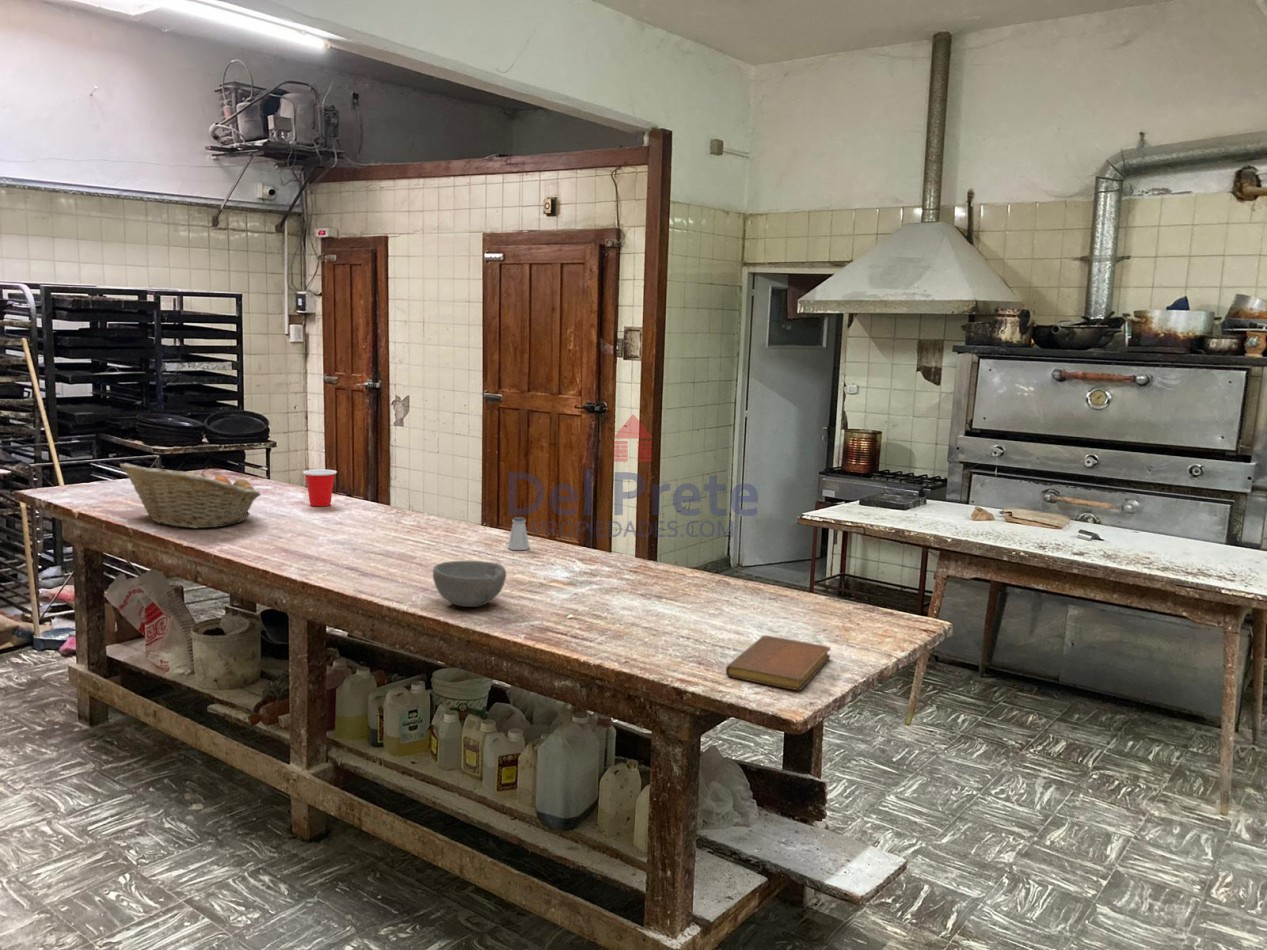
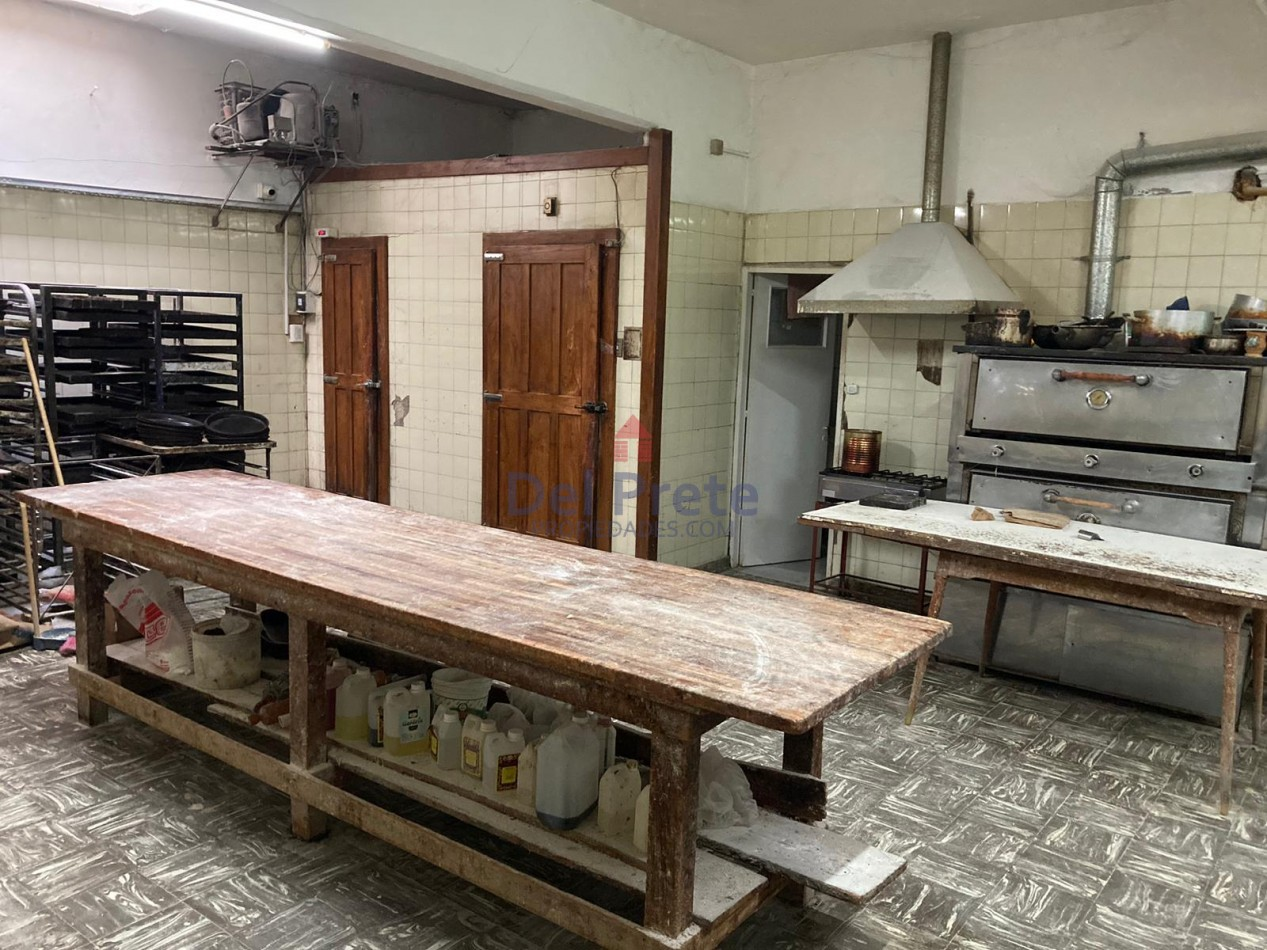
- fruit basket [119,462,262,529]
- saltshaker [507,516,530,551]
- notebook [725,635,831,691]
- bowl [432,560,507,608]
- cup [302,469,338,507]
